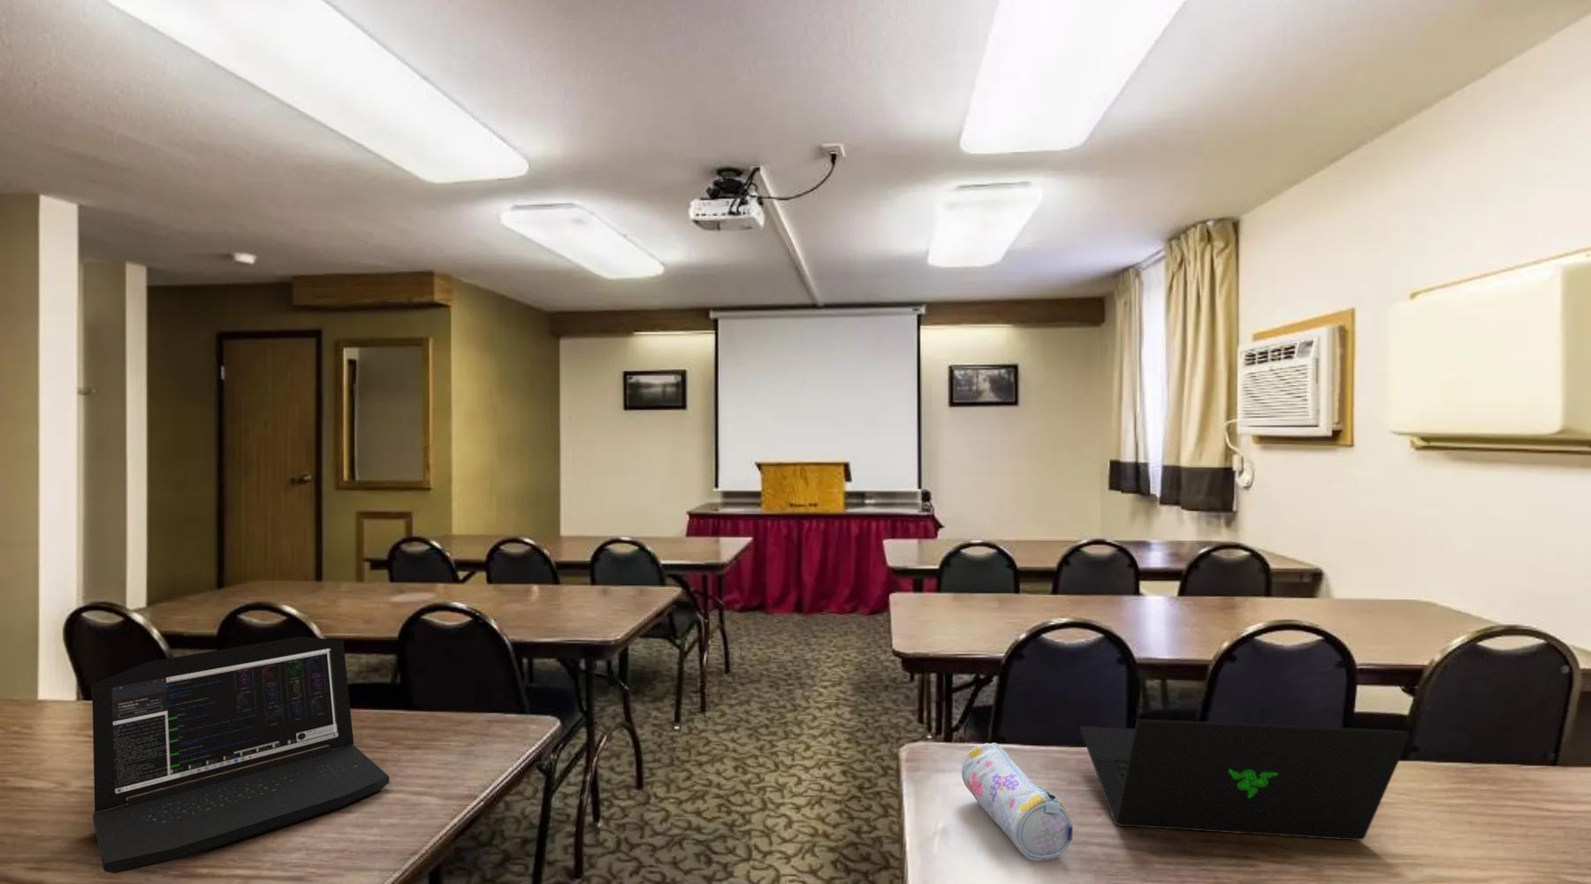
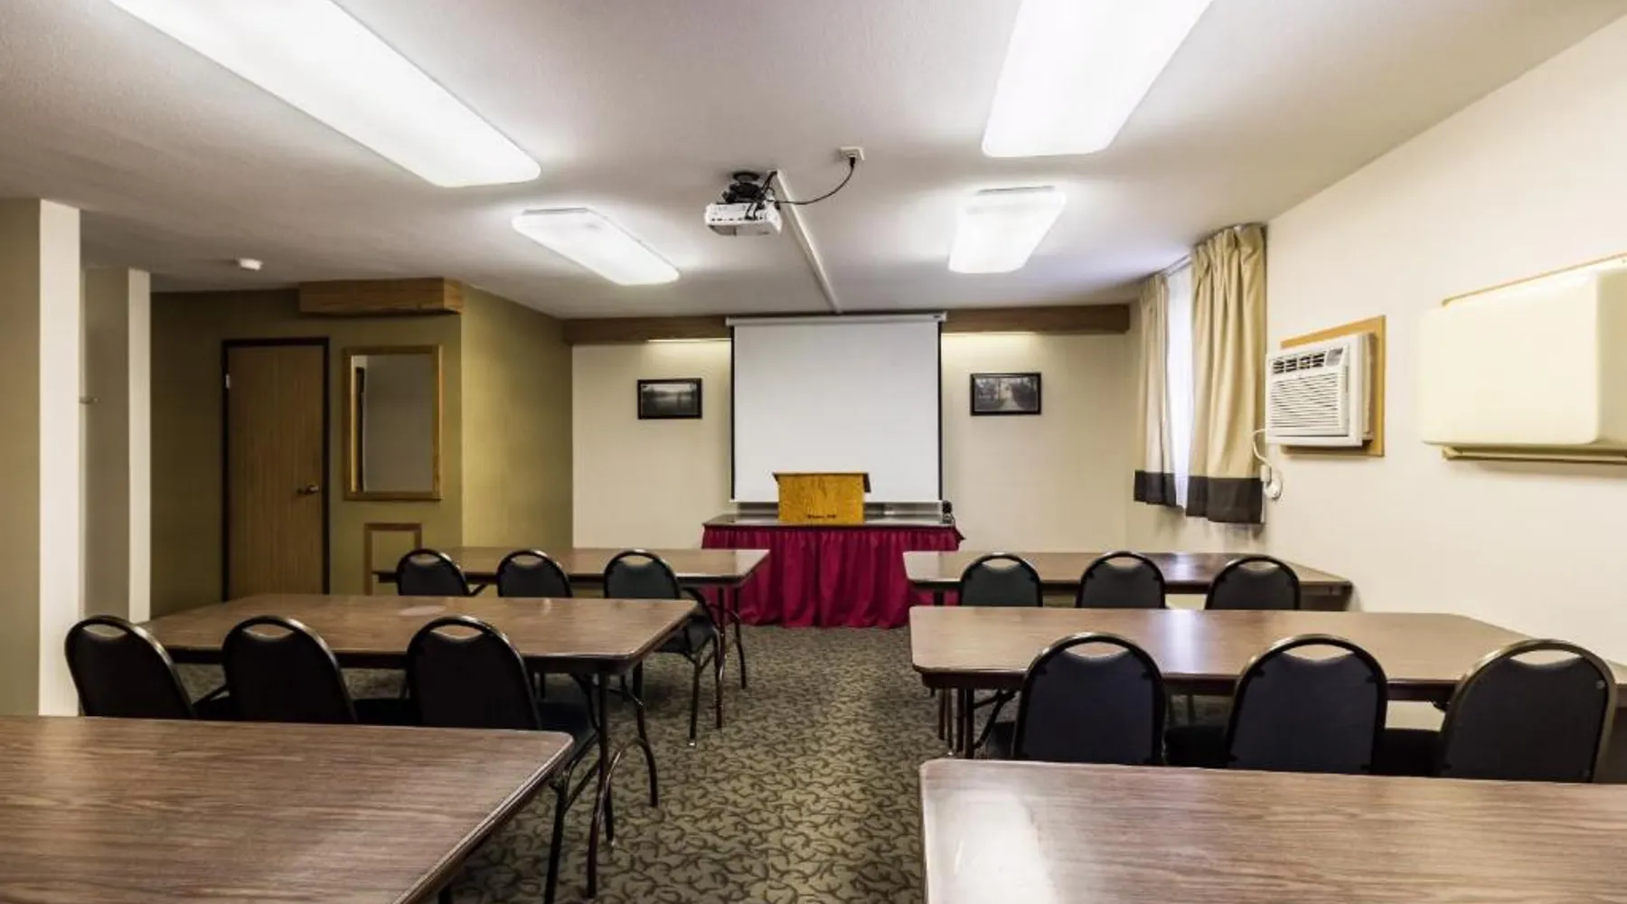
- laptop [91,636,390,874]
- laptop [1080,719,1410,842]
- pencil case [961,741,1074,862]
